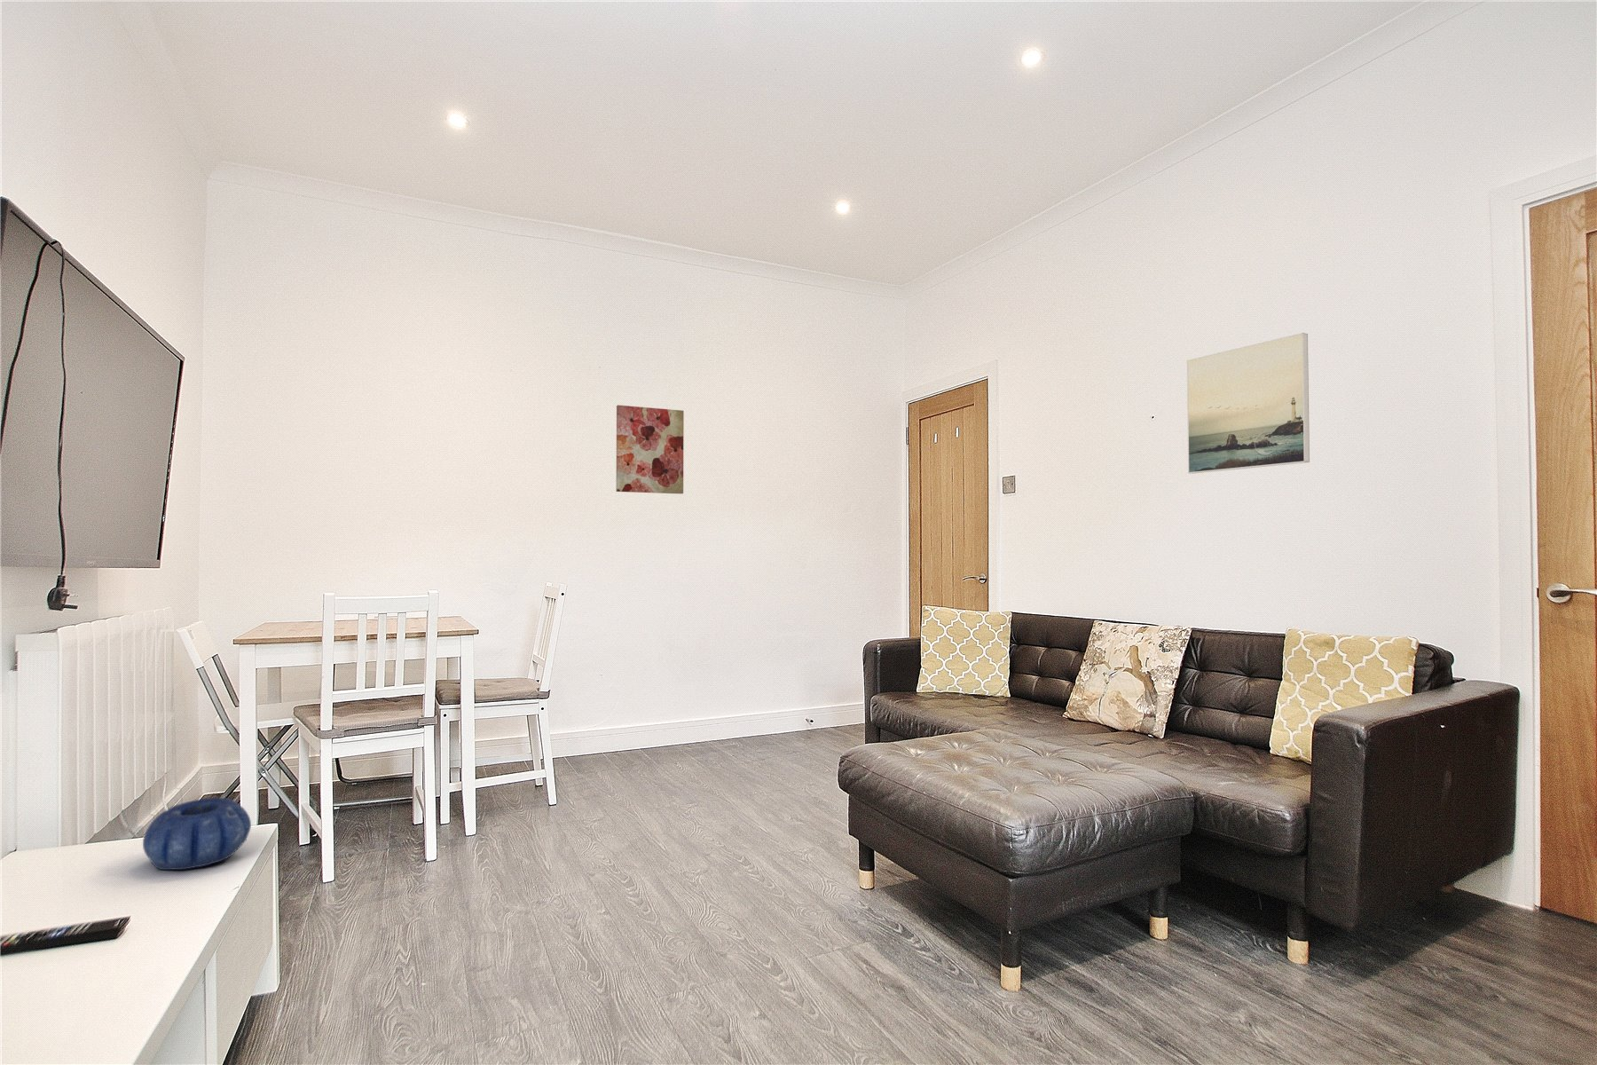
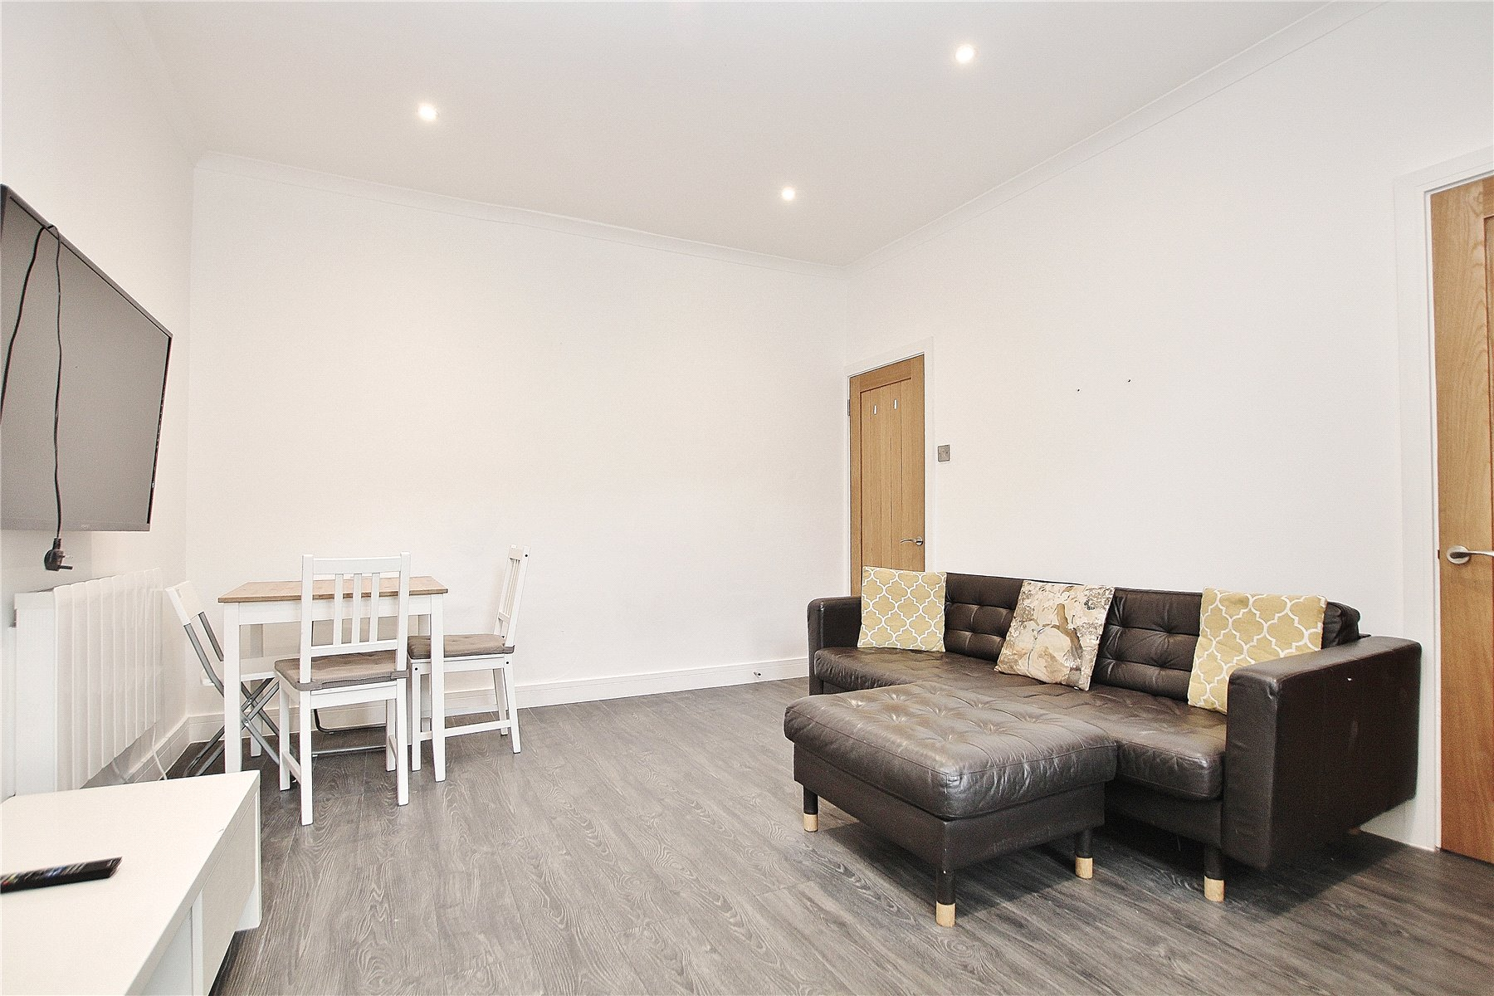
- wall art [614,404,684,494]
- decorative bowl [141,798,252,870]
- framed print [1186,332,1311,474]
